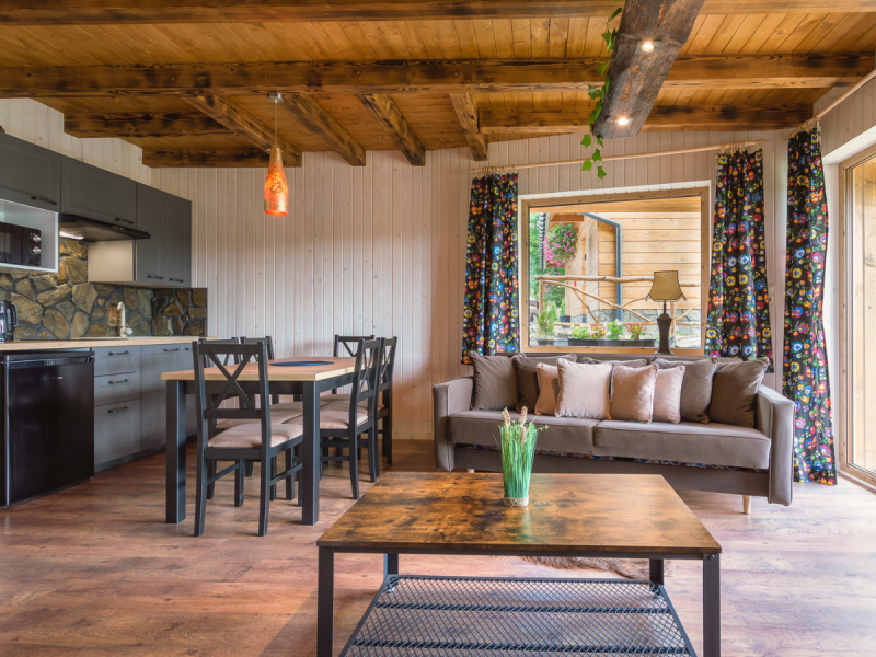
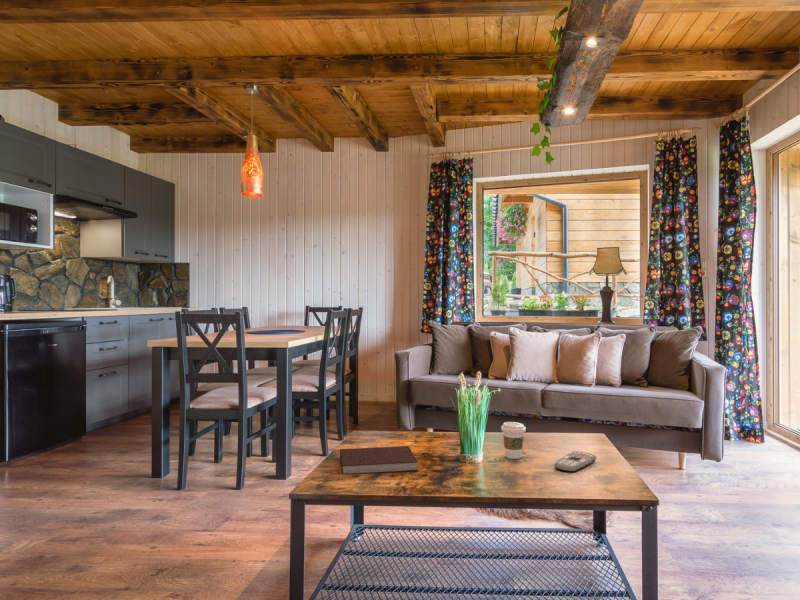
+ coffee cup [500,421,527,460]
+ remote control [553,450,597,473]
+ notebook [339,445,419,475]
